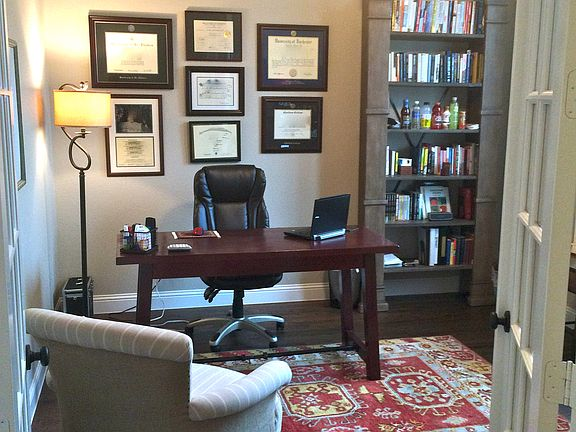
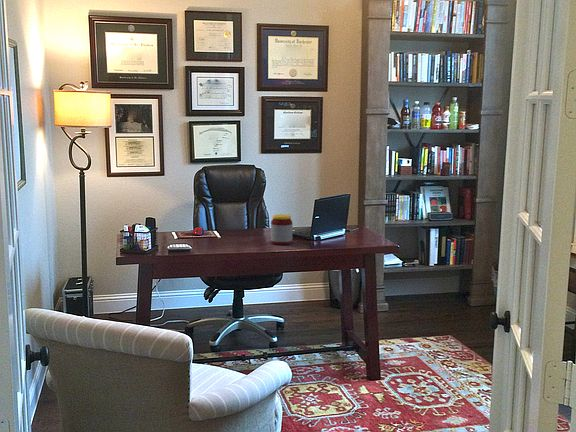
+ jar [270,213,293,246]
